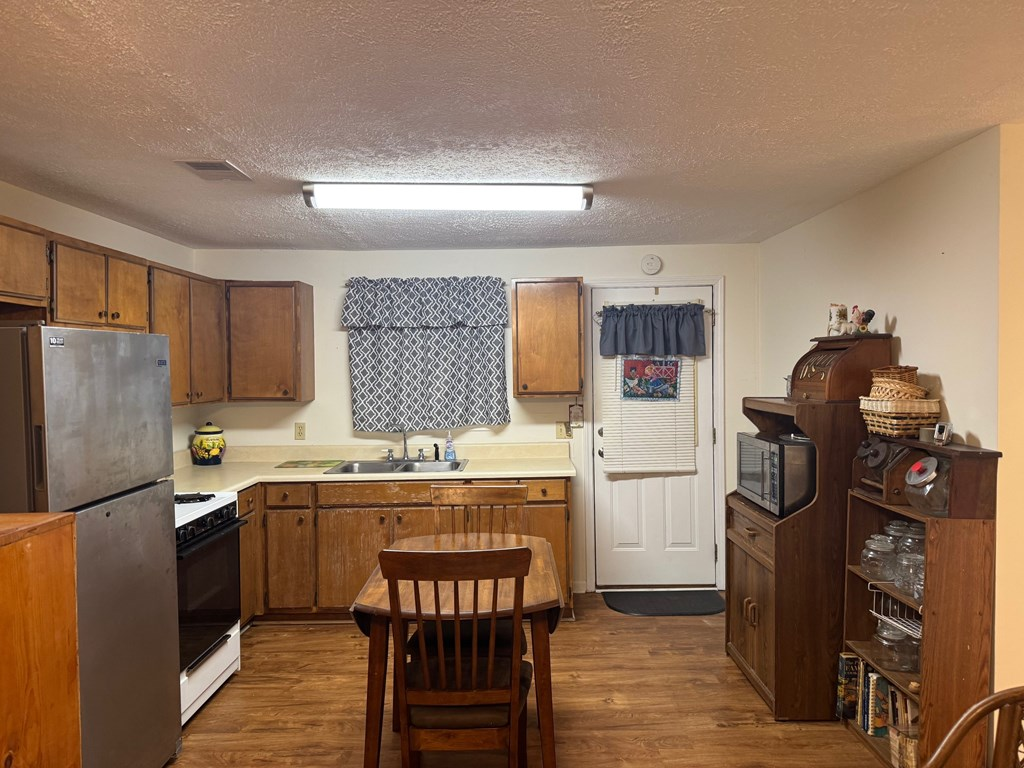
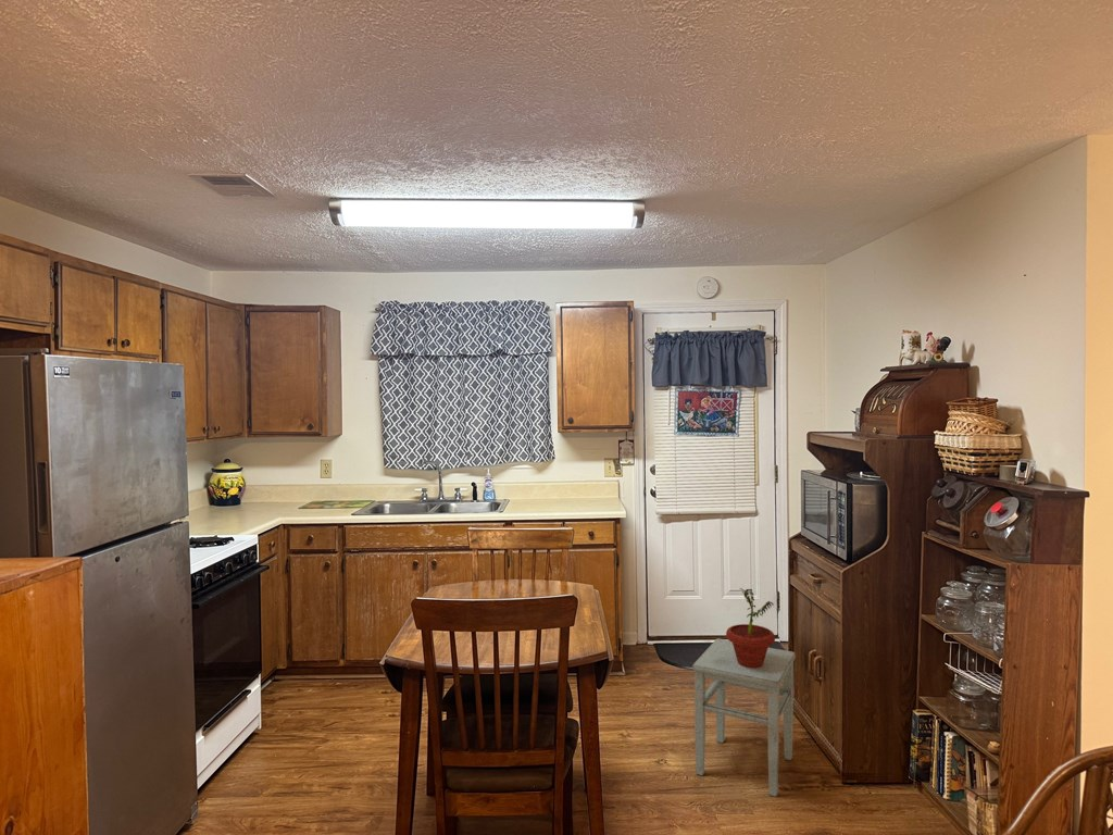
+ stool [691,637,797,798]
+ potted plant [725,587,776,669]
